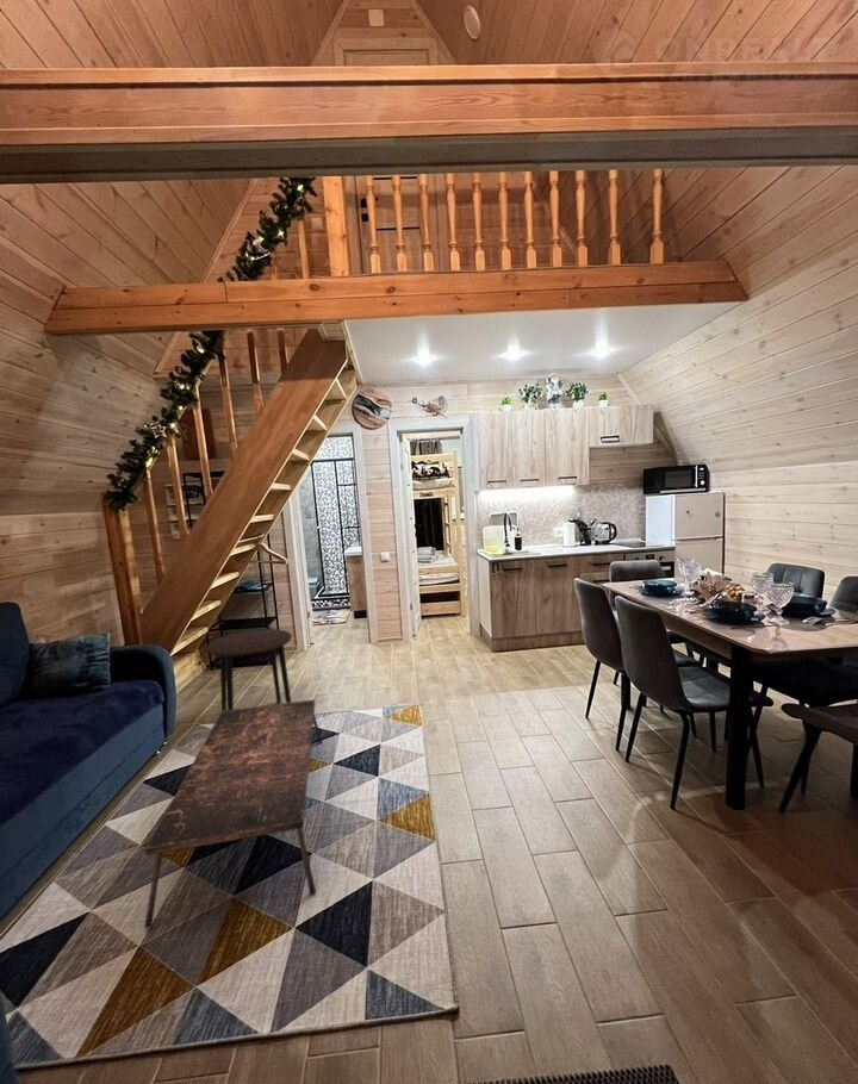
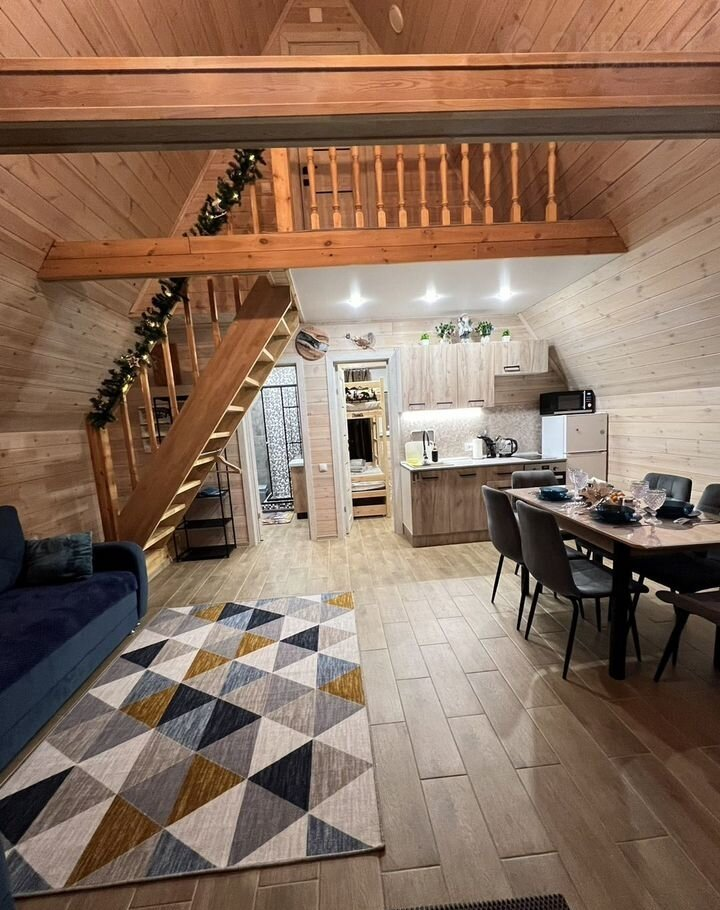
- coffee table [143,698,324,929]
- side table [206,628,293,711]
